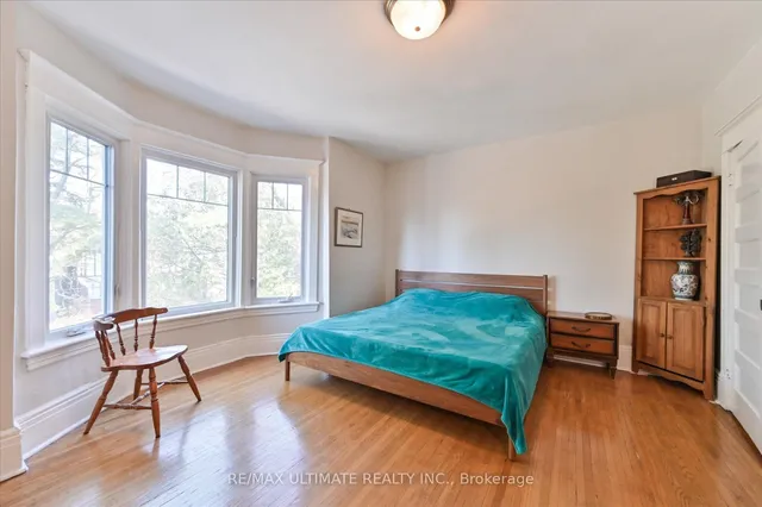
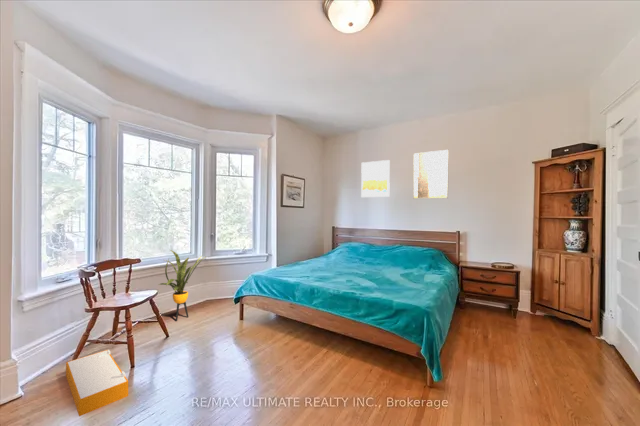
+ wall art [360,159,391,198]
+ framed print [412,149,449,200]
+ storage bin [65,349,129,417]
+ house plant [157,249,206,322]
